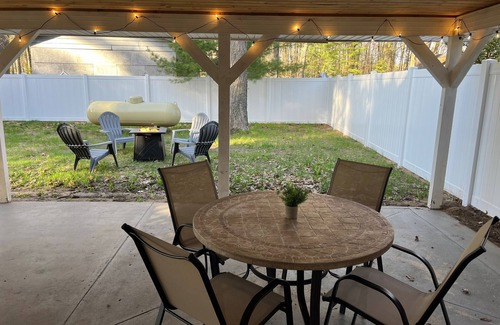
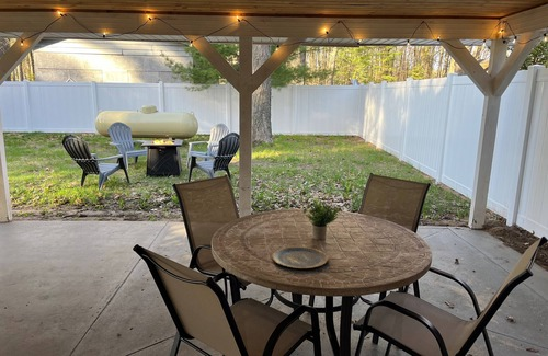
+ plate [271,245,329,269]
